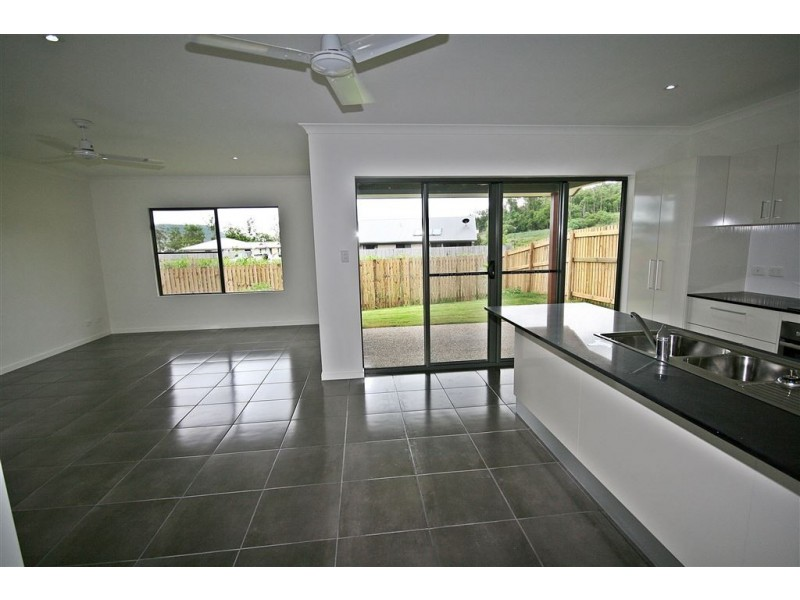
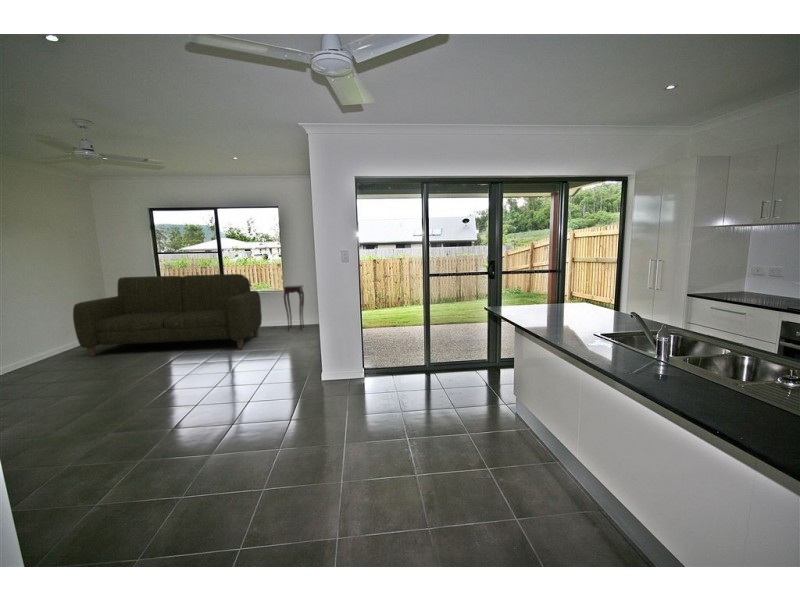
+ side table [282,284,305,332]
+ sofa [72,273,263,358]
